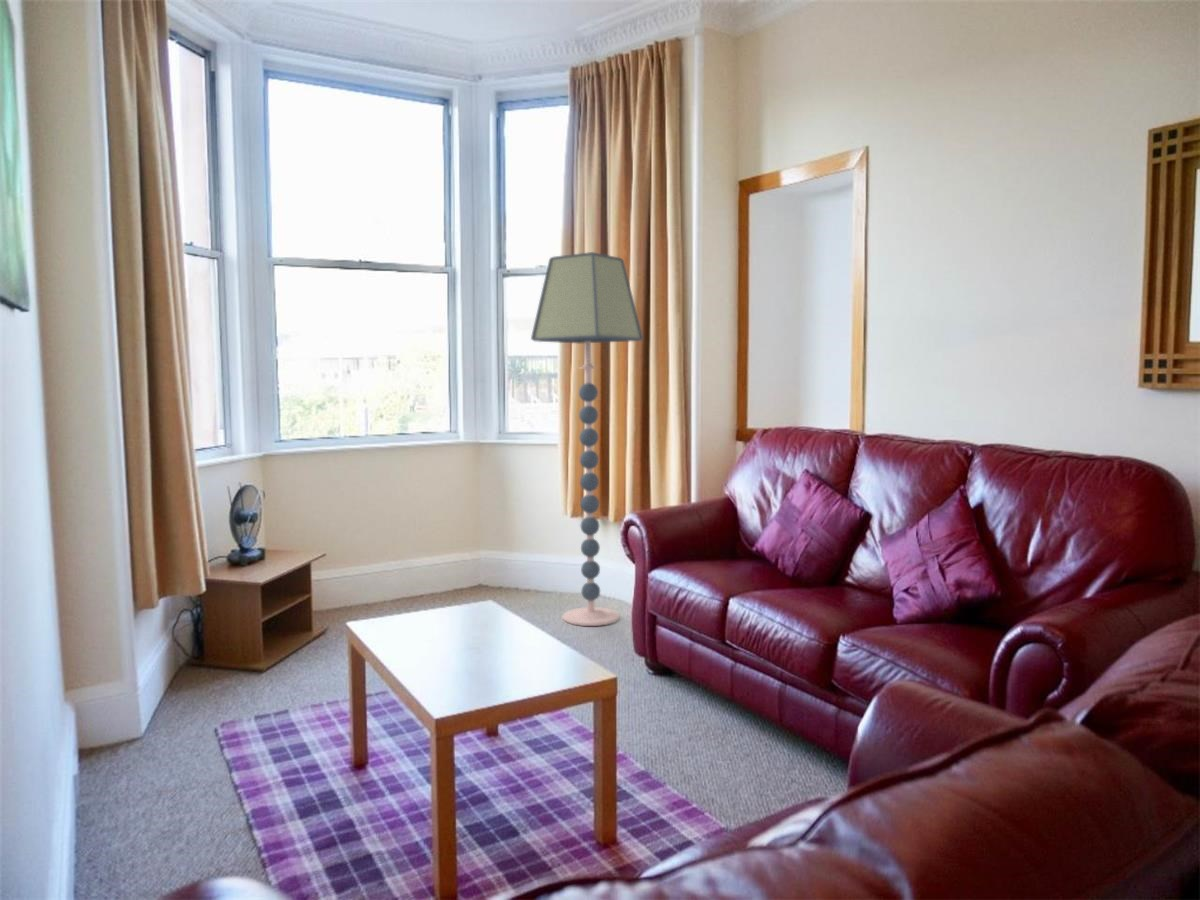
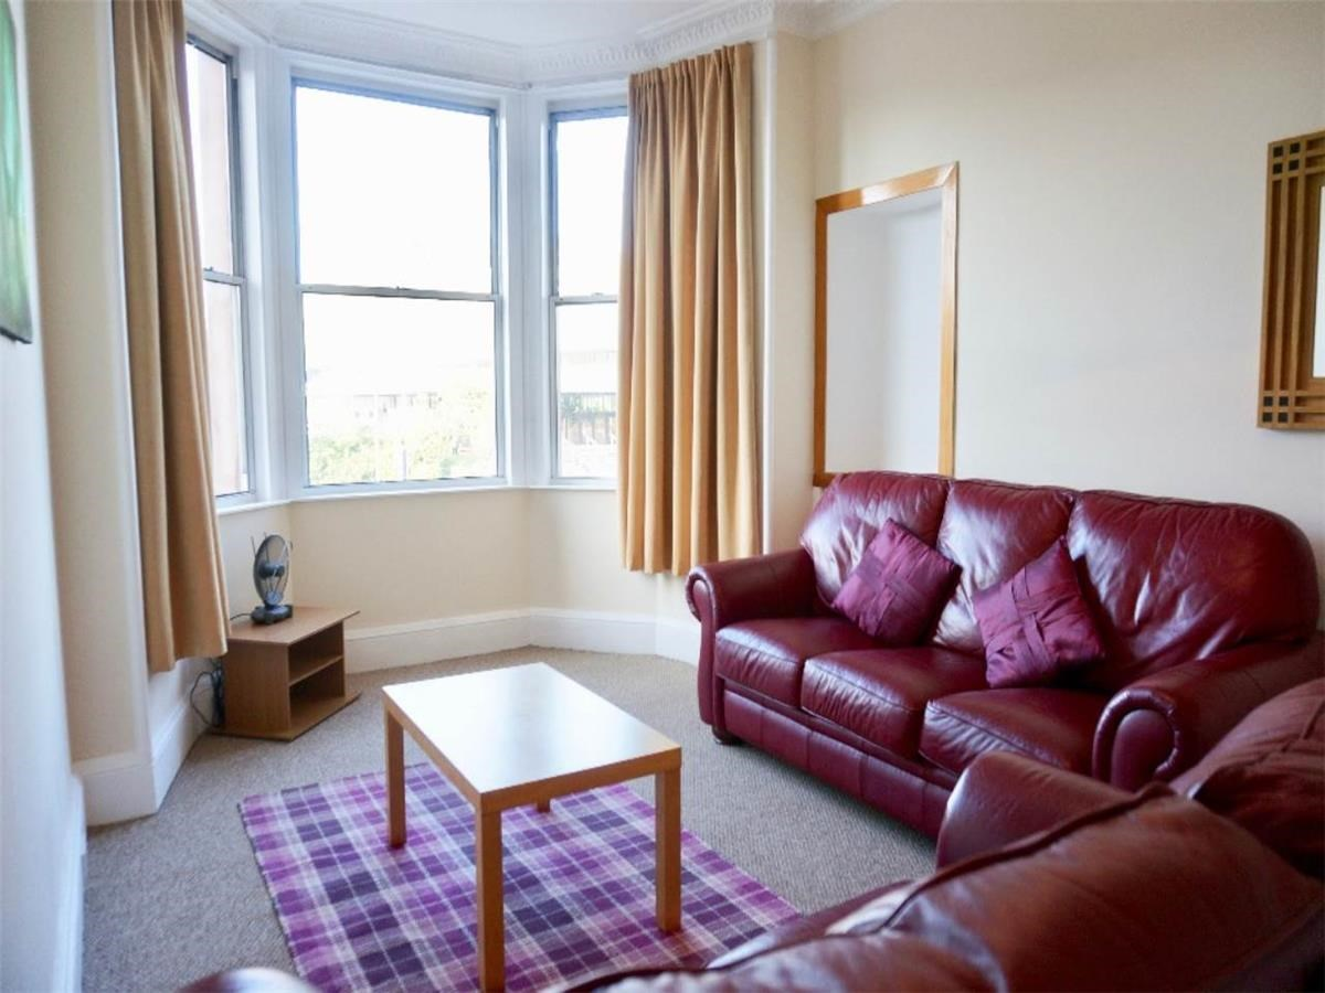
- floor lamp [530,251,644,627]
